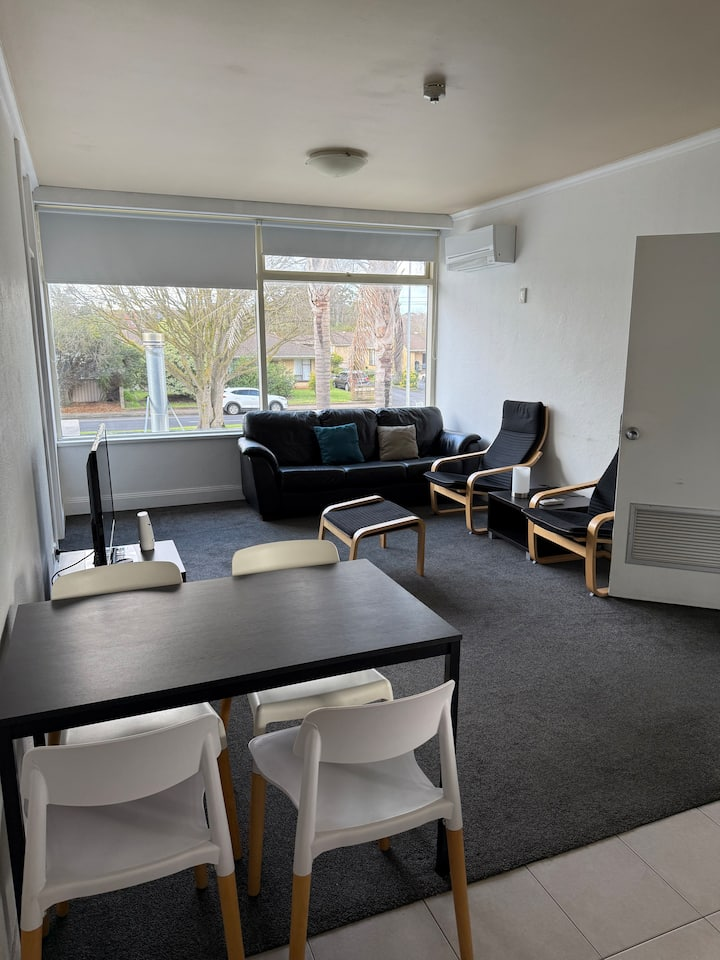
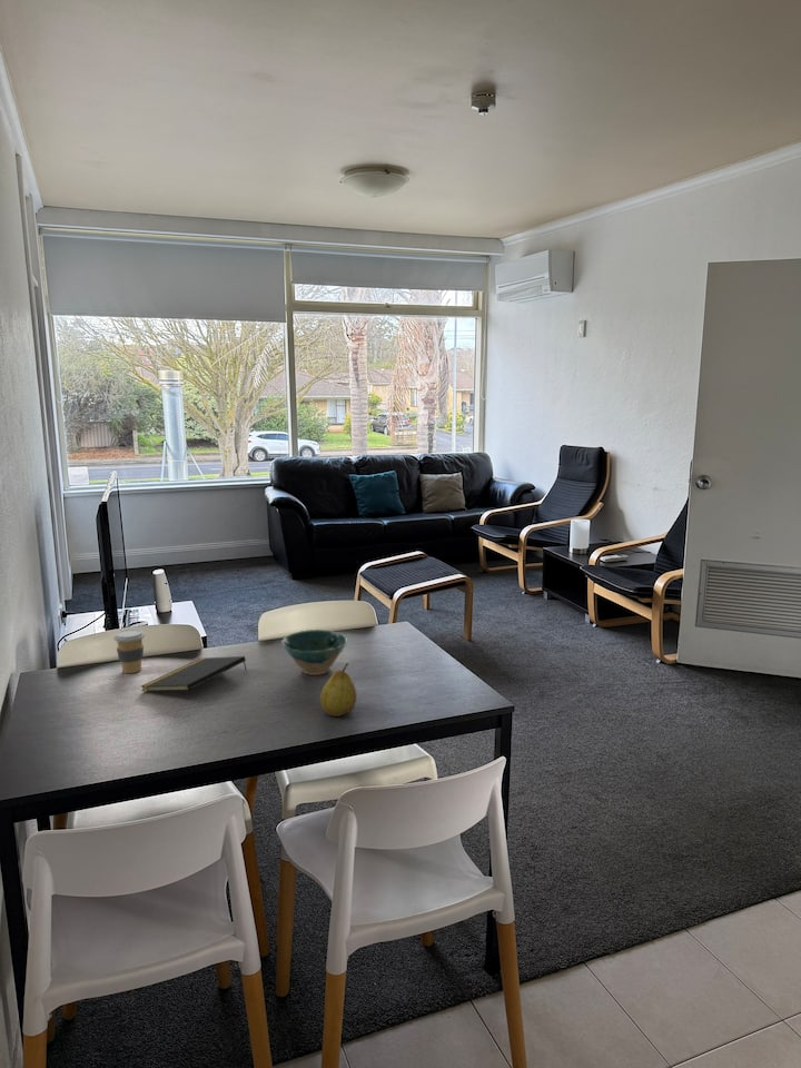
+ coffee cup [112,627,146,674]
+ fruit [319,662,357,718]
+ notepad [140,655,248,693]
+ bowl [281,629,348,676]
